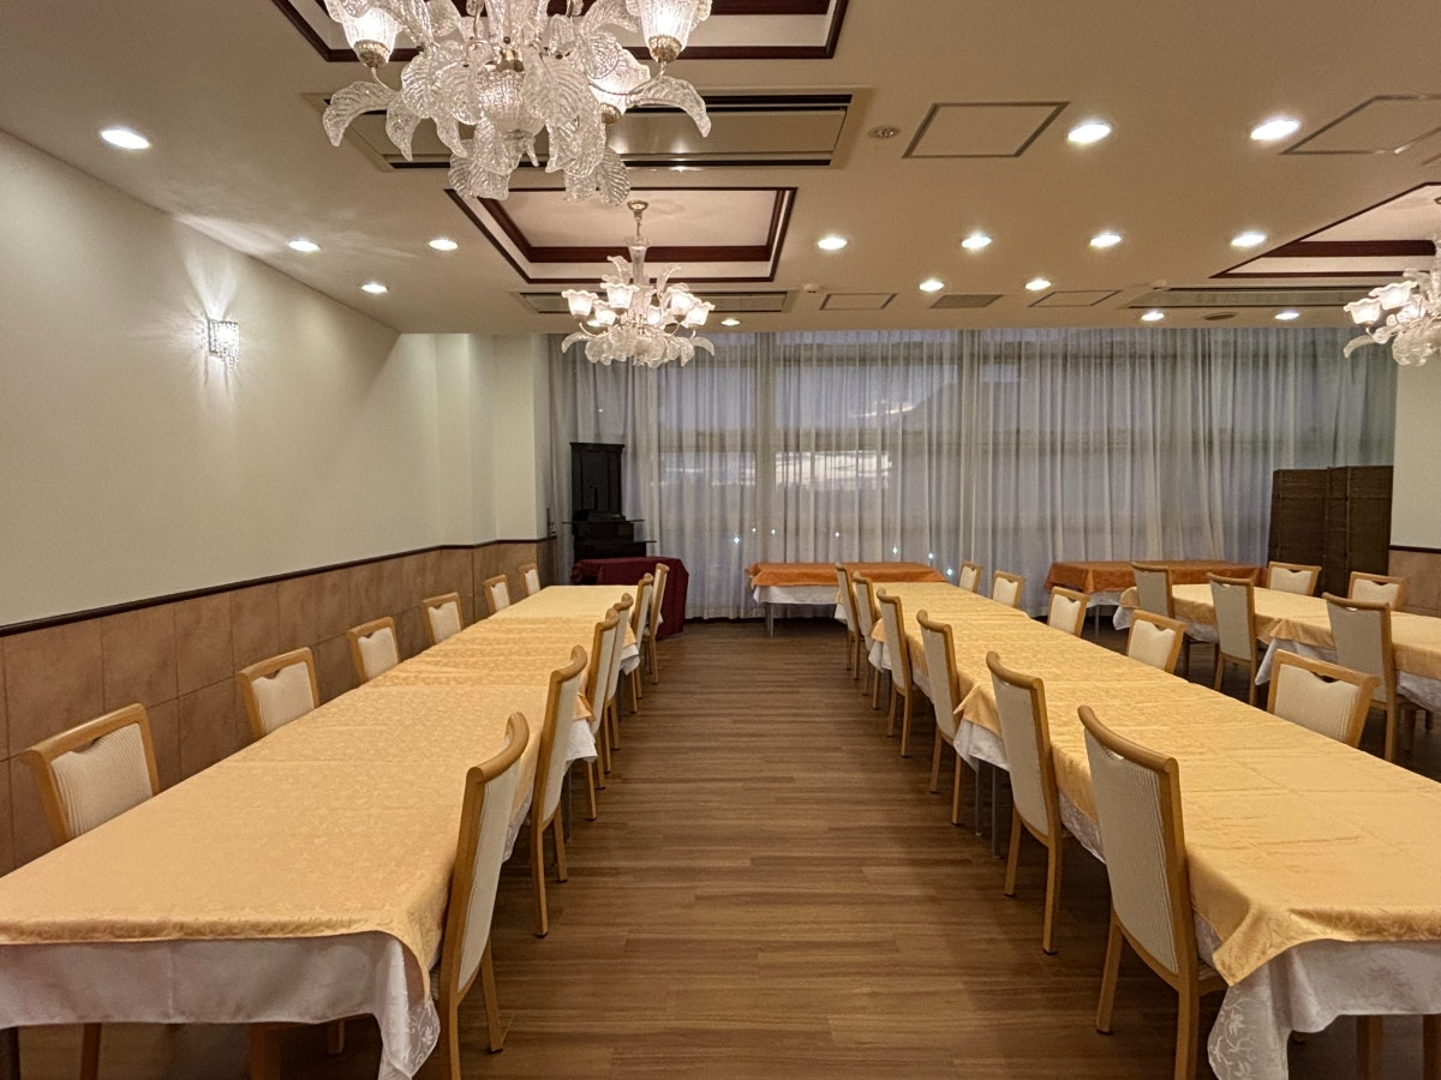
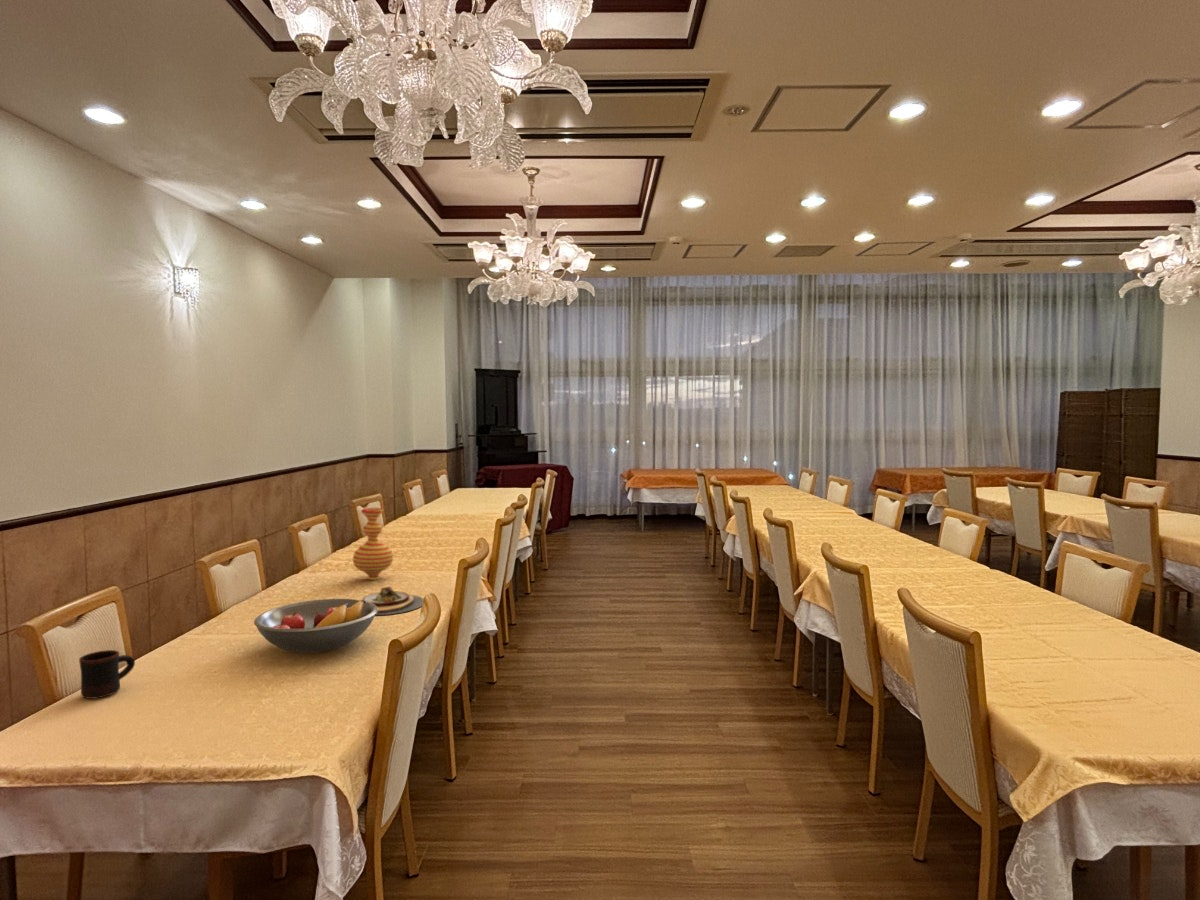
+ plate [354,586,424,616]
+ mug [78,649,136,700]
+ vase [352,507,394,581]
+ fruit bowl [253,598,378,654]
